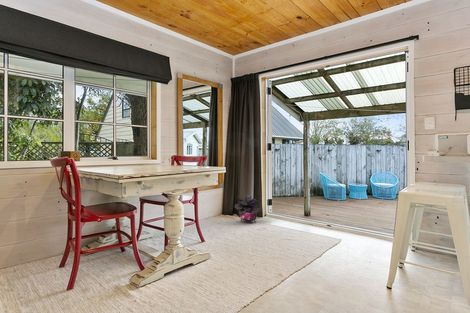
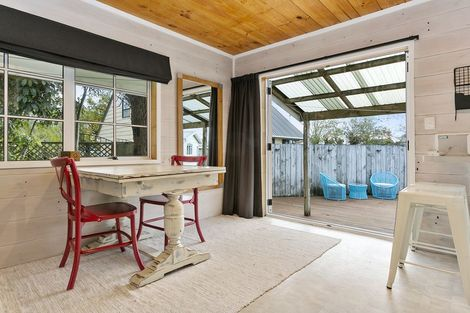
- potted plant [234,193,260,224]
